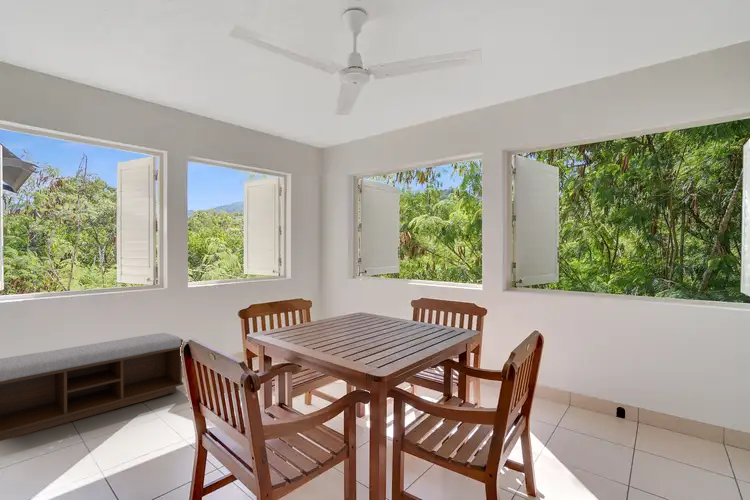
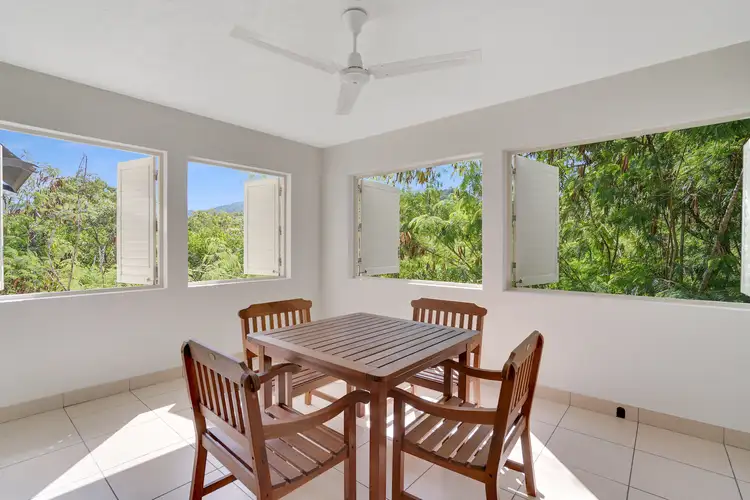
- bench [0,332,184,442]
